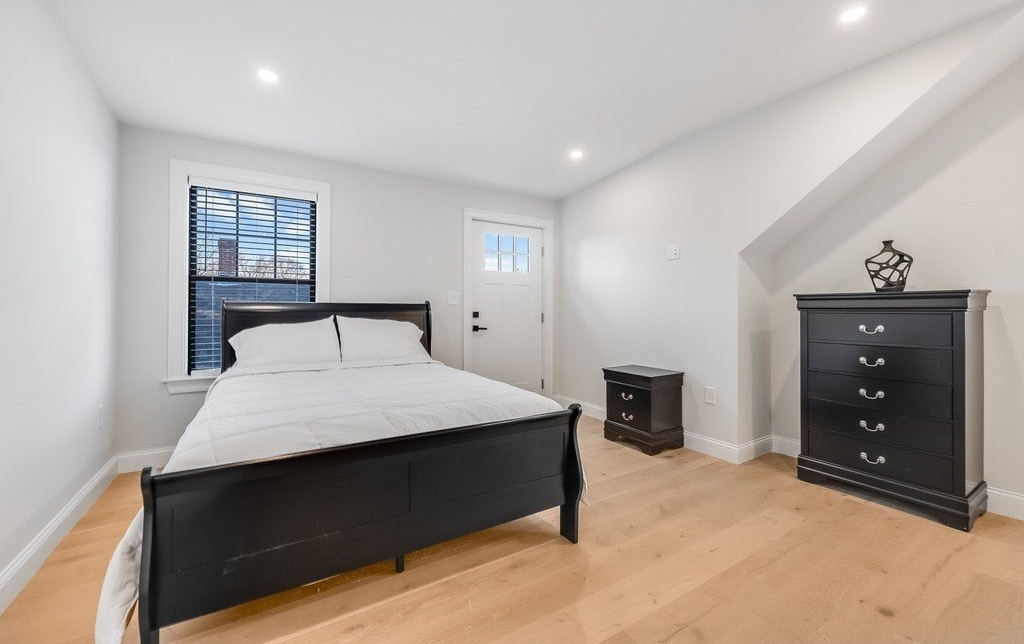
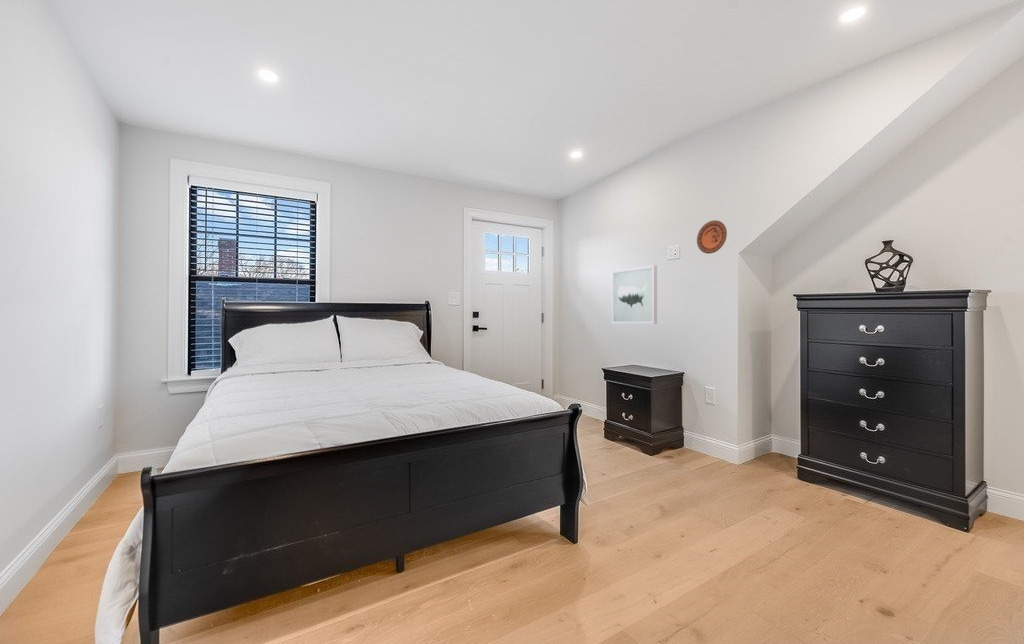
+ wall art [611,264,658,325]
+ decorative plate [696,219,728,255]
